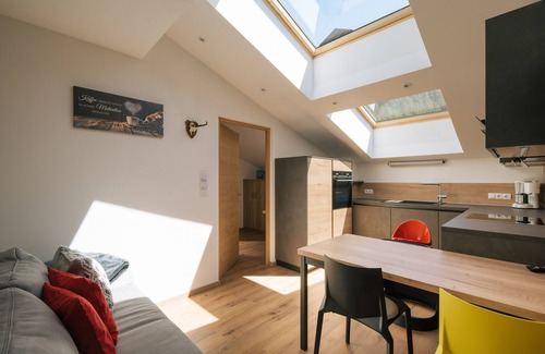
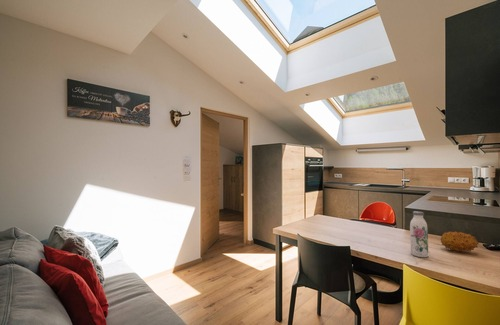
+ water bottle [409,210,429,258]
+ fruit [440,230,480,253]
